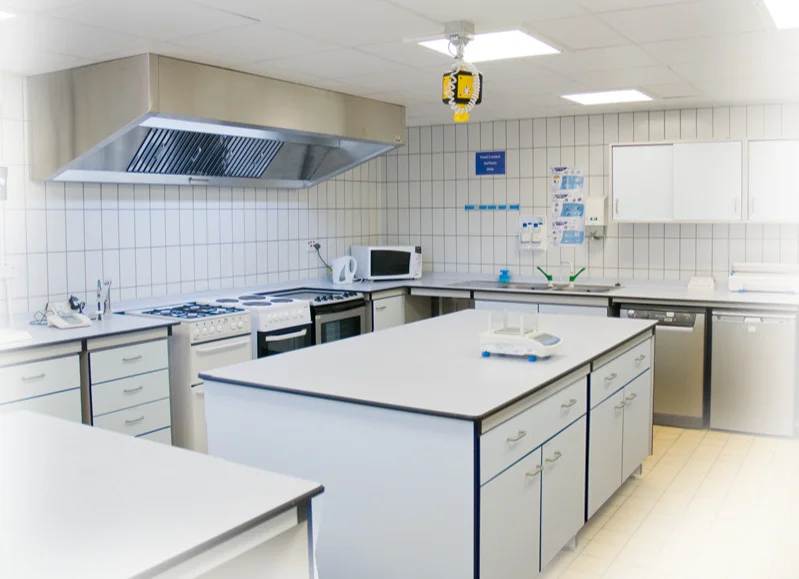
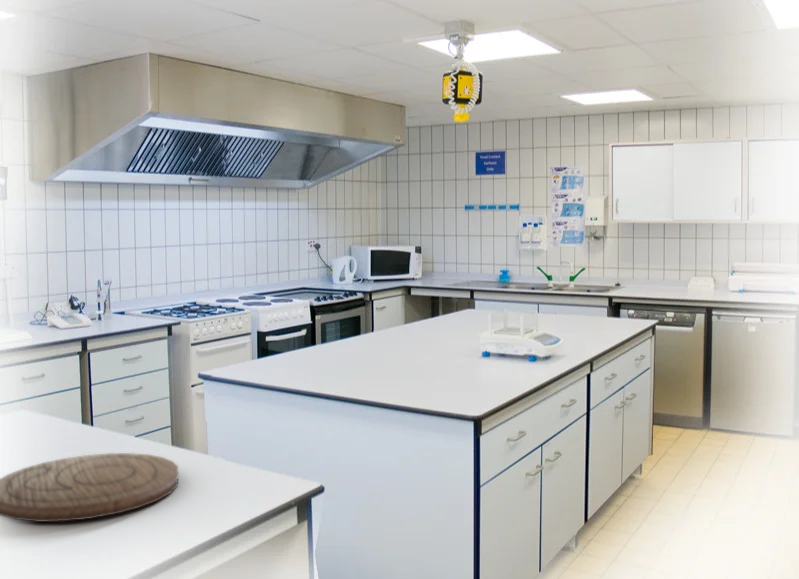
+ cutting board [0,452,179,523]
